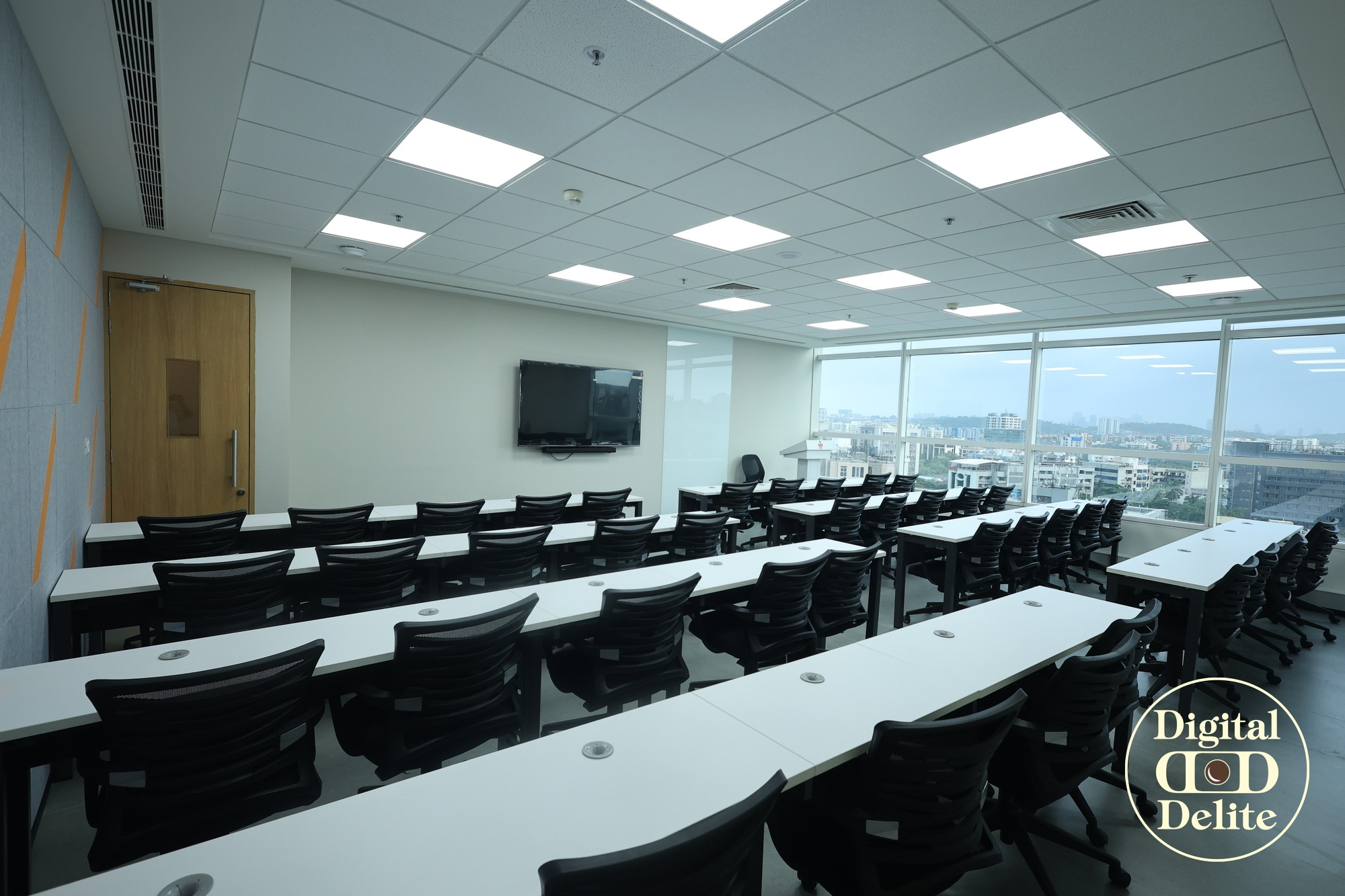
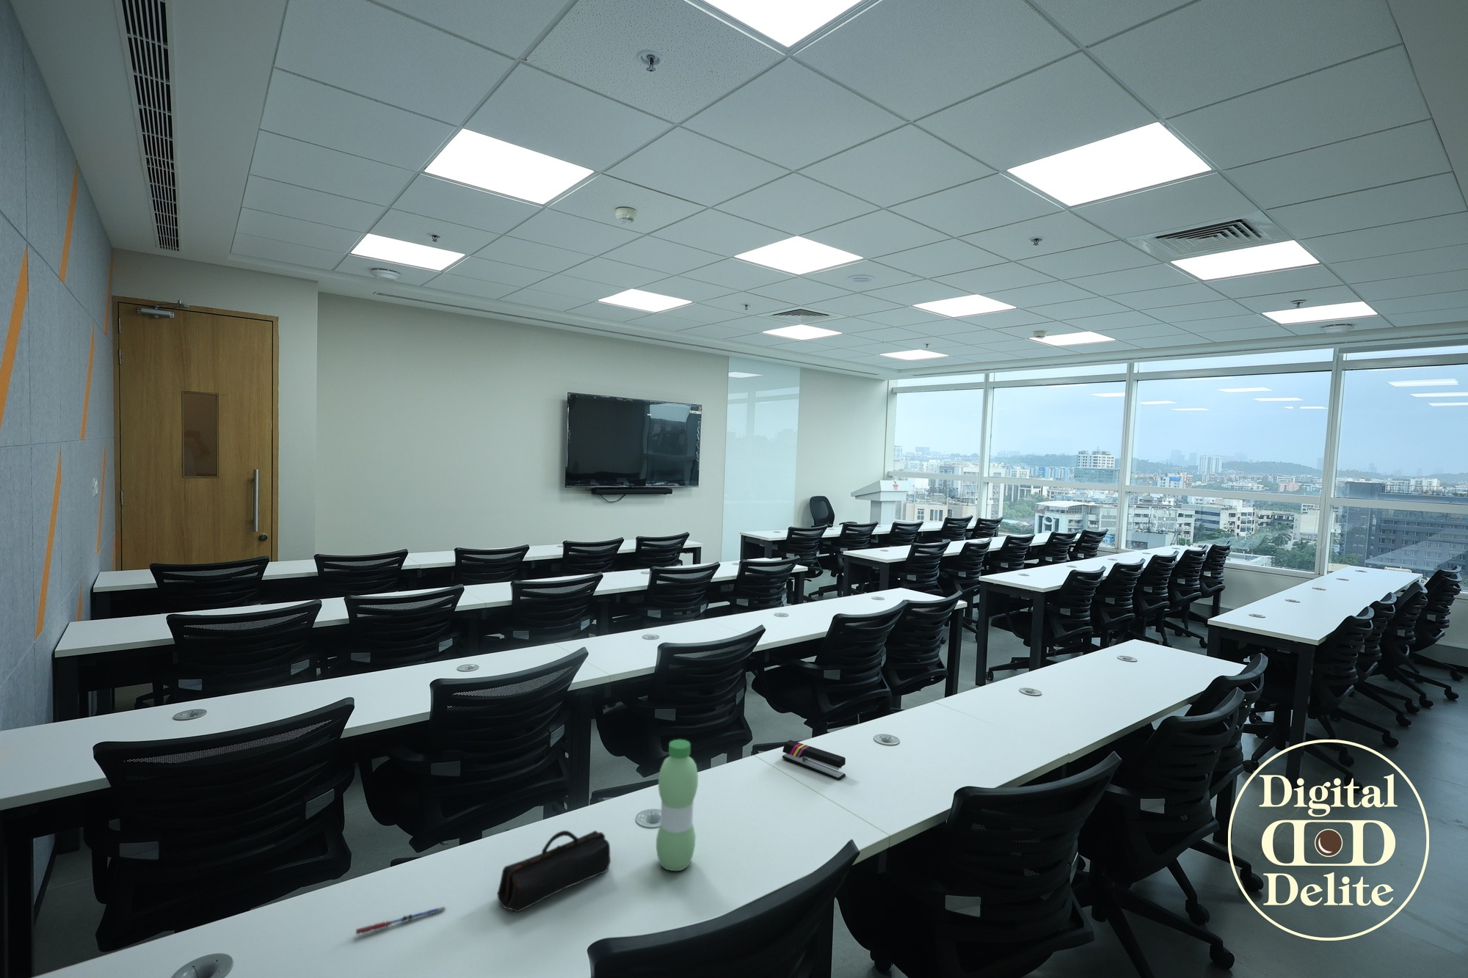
+ water bottle [656,739,699,872]
+ pen [355,906,445,935]
+ stapler [781,740,846,780]
+ pencil case [497,830,611,913]
